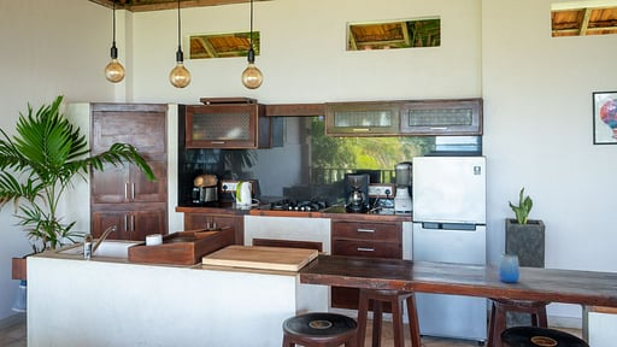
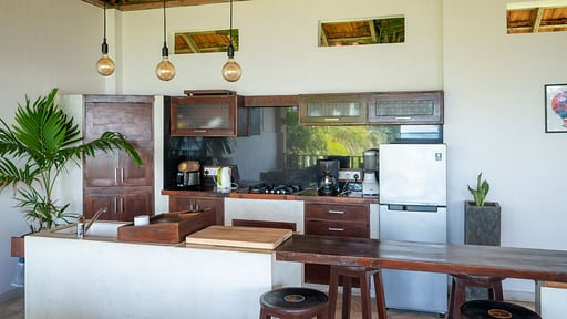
- cup [498,253,521,283]
